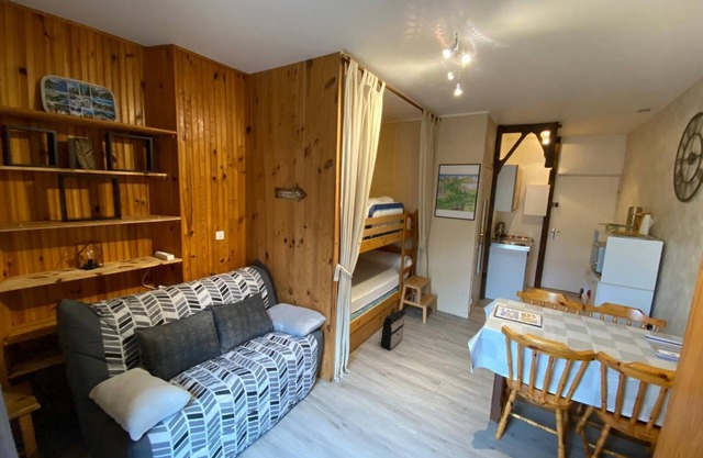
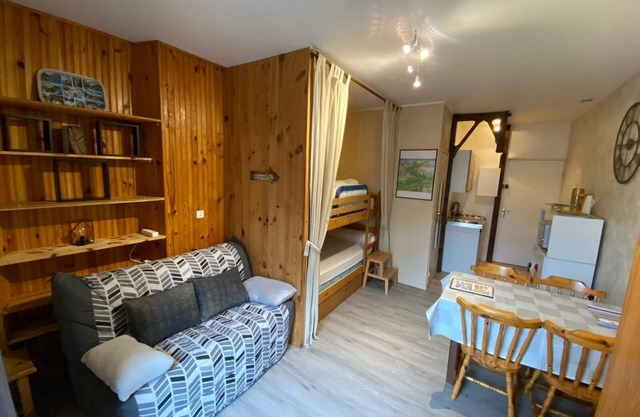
- backpack [379,308,406,350]
